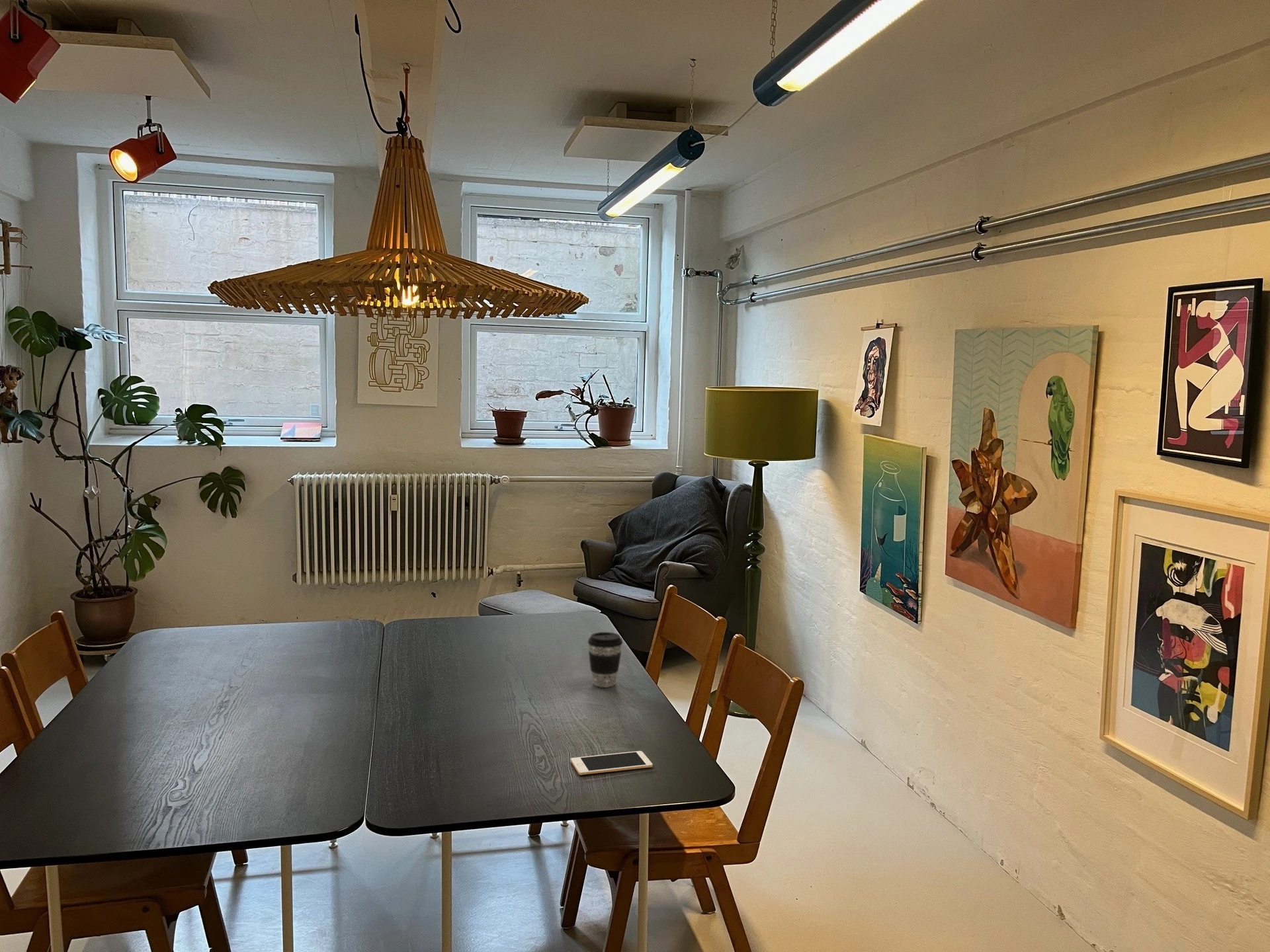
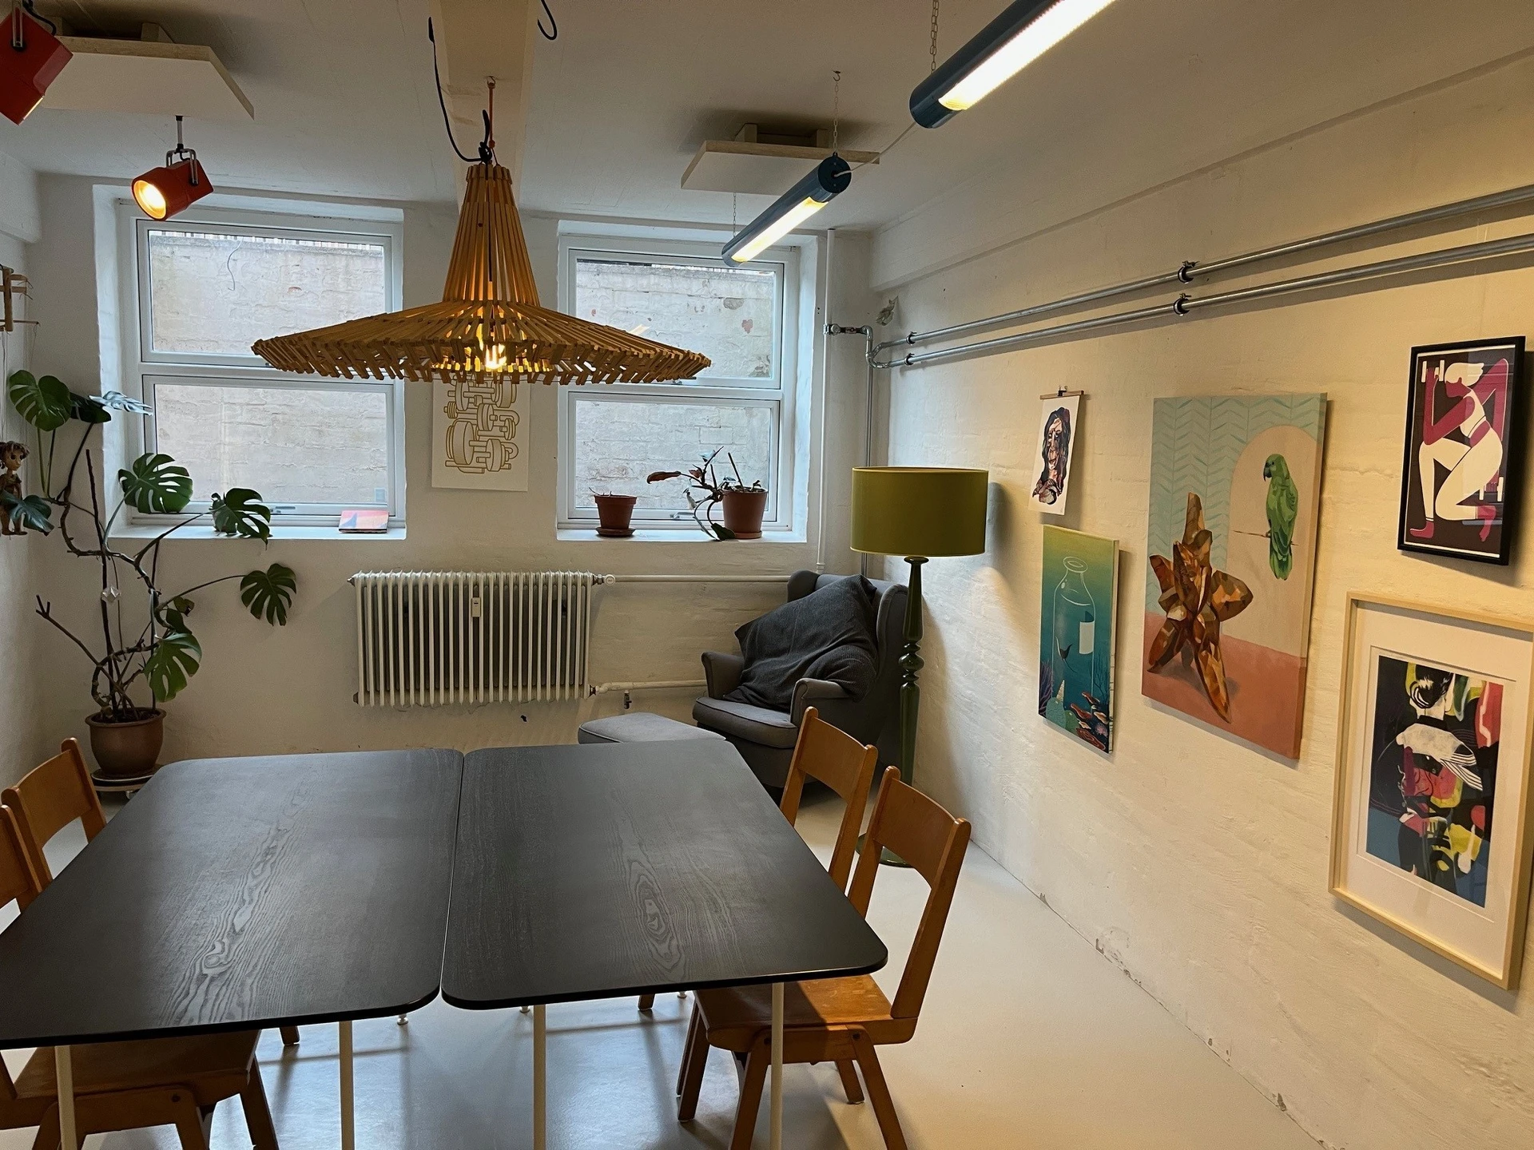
- cell phone [570,750,653,775]
- coffee cup [587,631,623,688]
